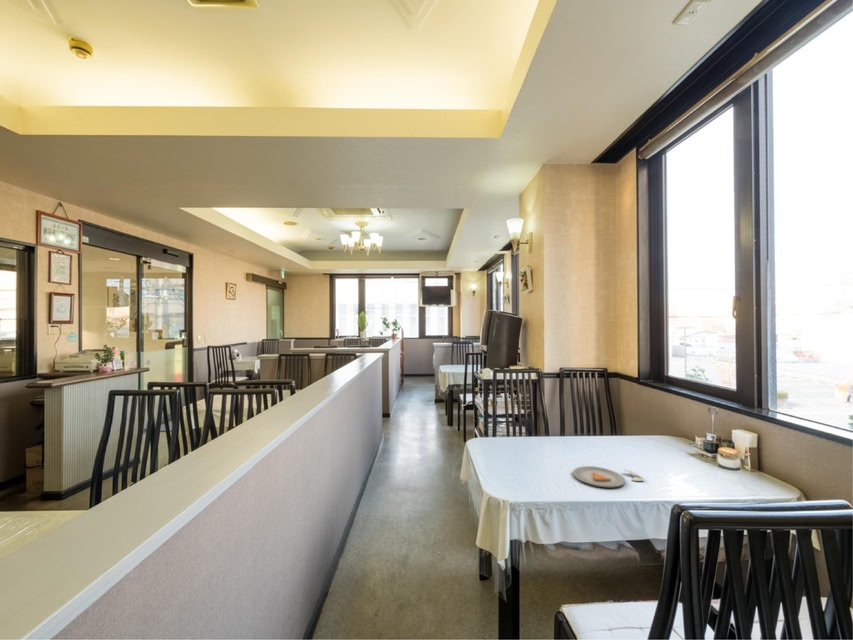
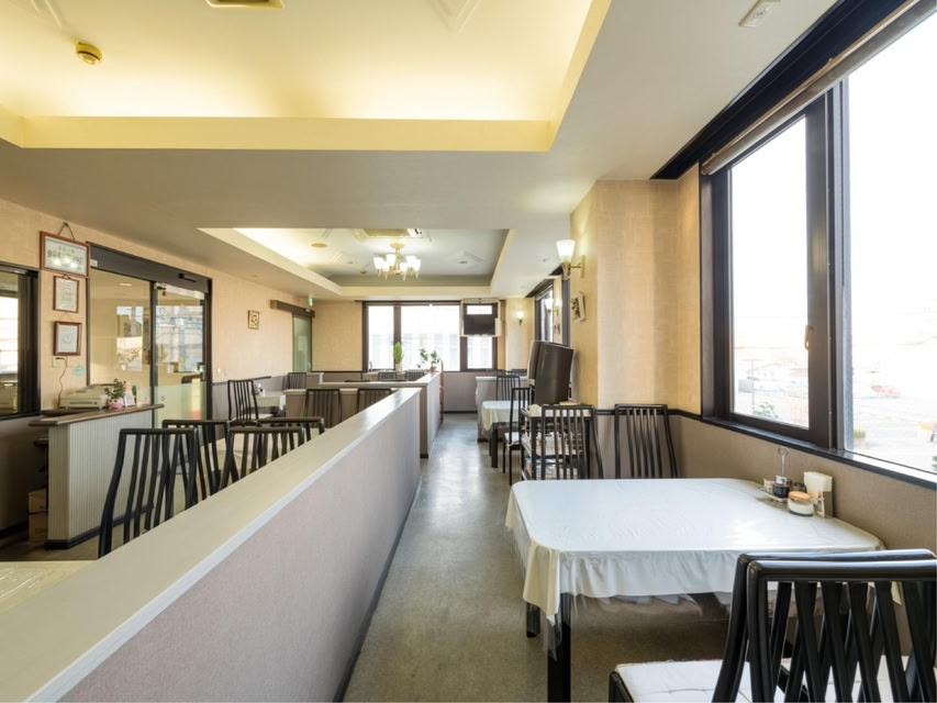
- dinner plate [572,465,645,488]
